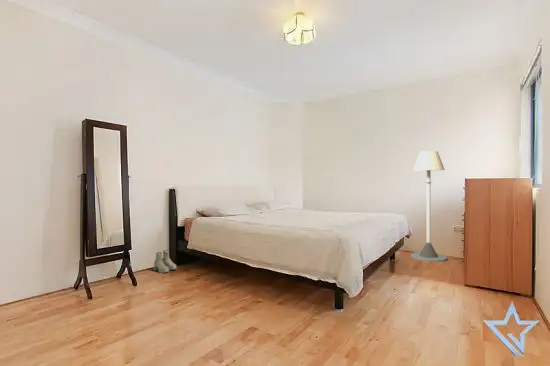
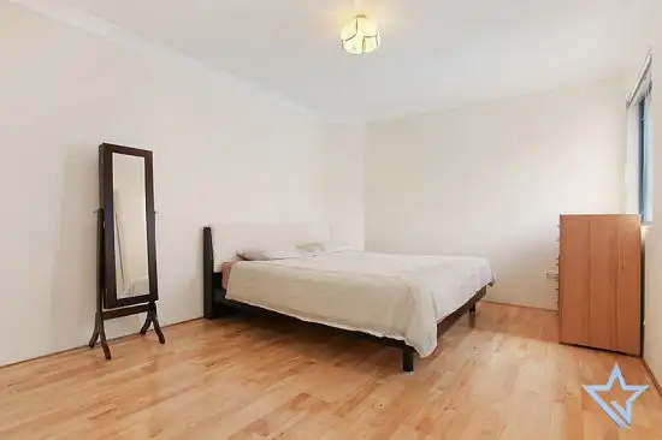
- floor lamp [410,150,448,263]
- boots [153,249,177,274]
